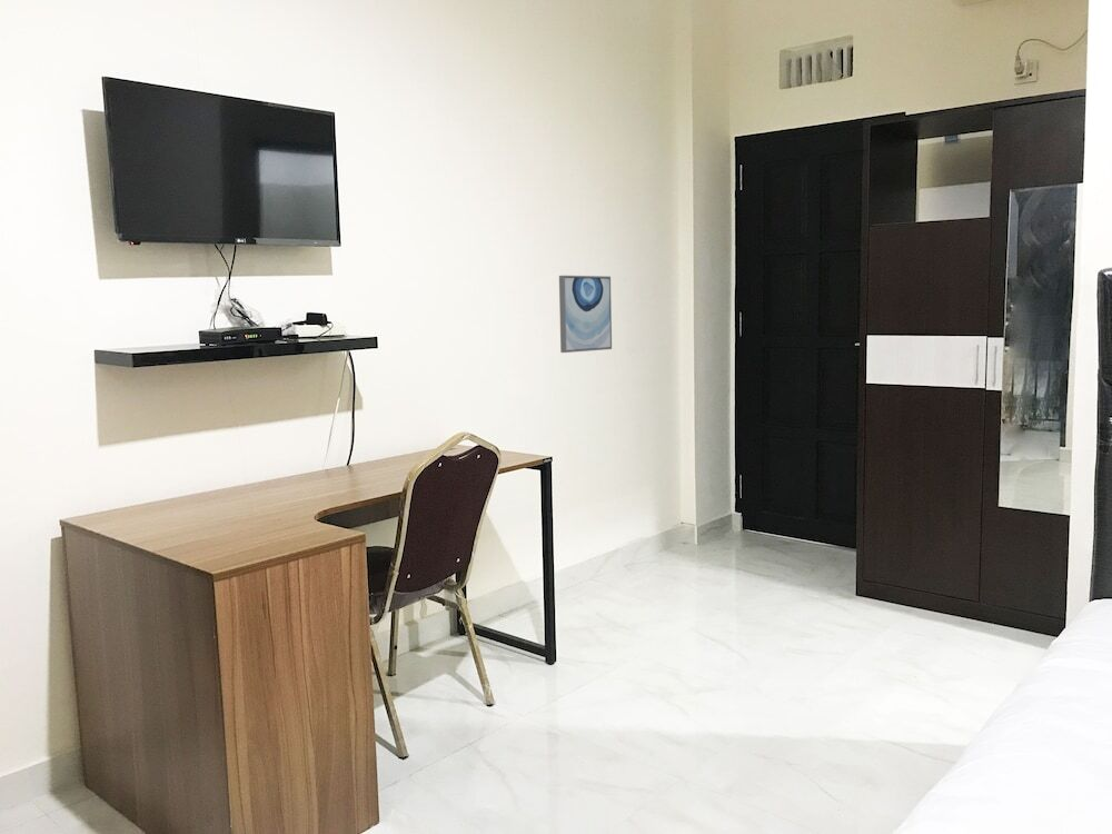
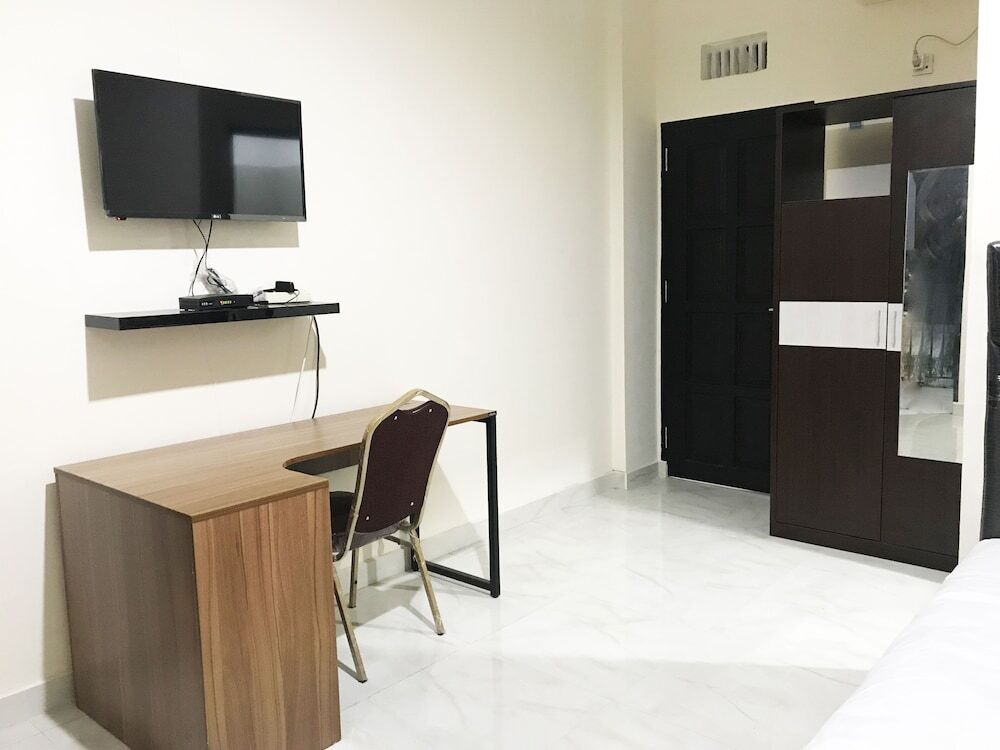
- wall art [558,275,613,354]
